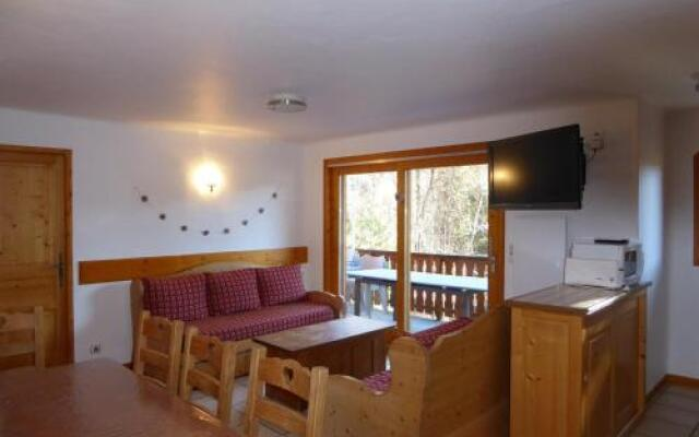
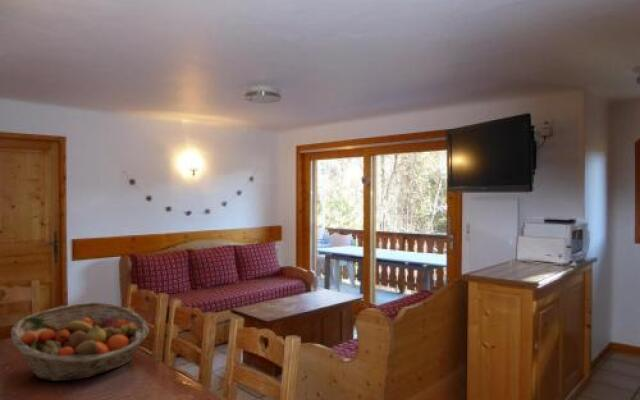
+ fruit basket [10,301,150,382]
